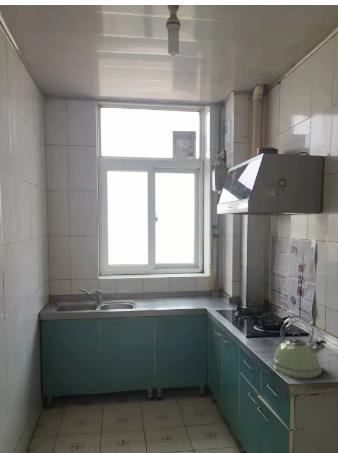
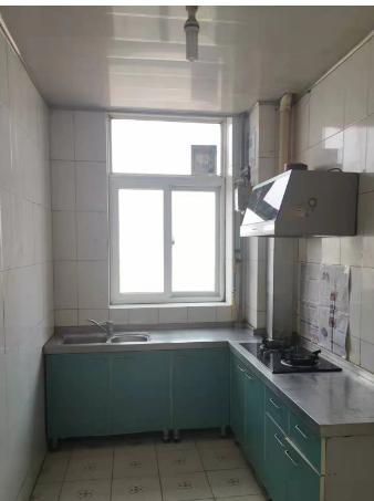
- kettle [271,314,328,380]
